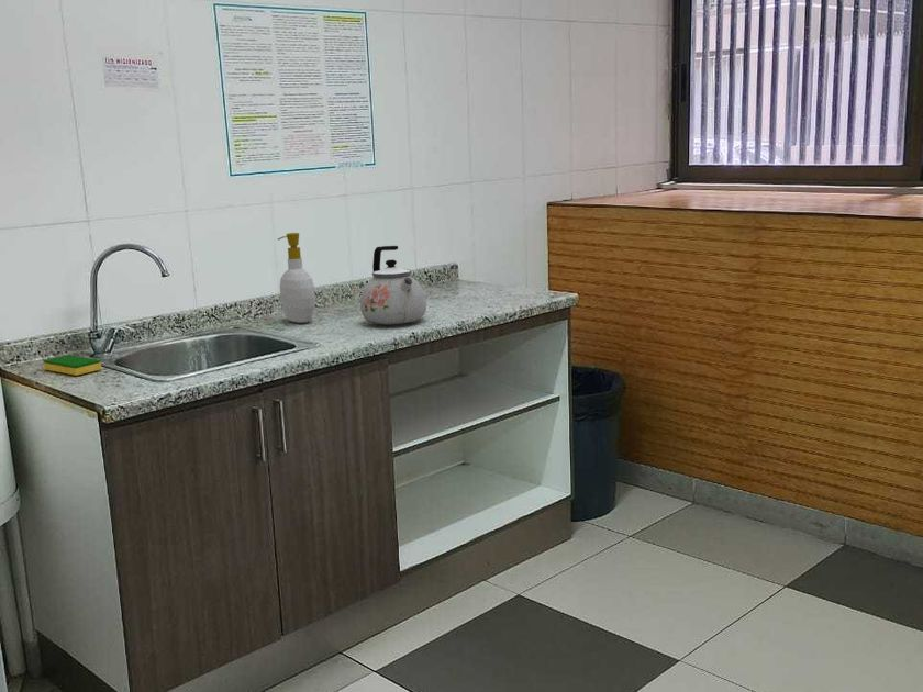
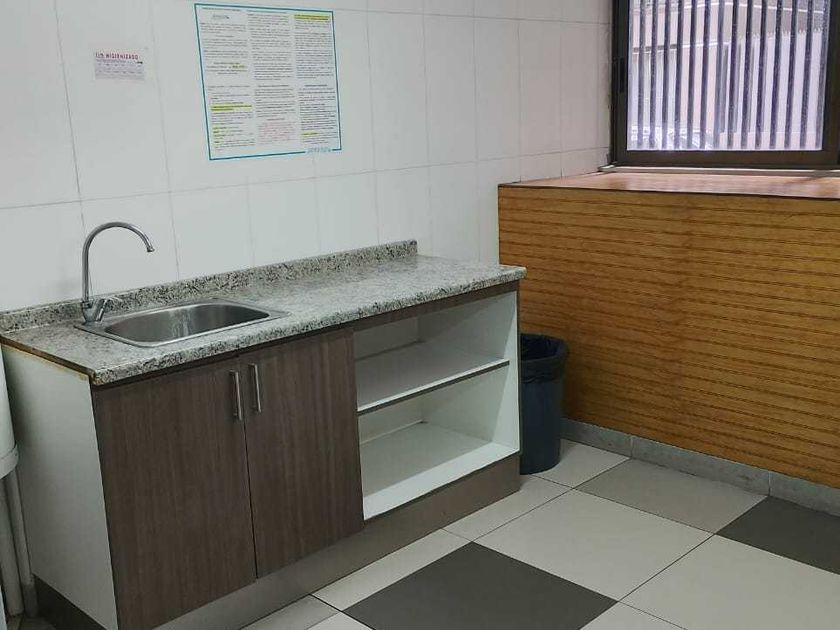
- kettle [359,245,427,326]
- soap bottle [277,232,316,324]
- dish sponge [43,354,102,377]
